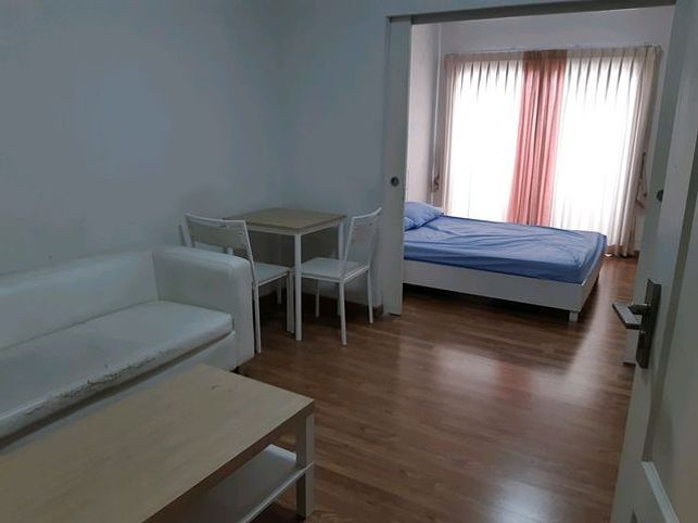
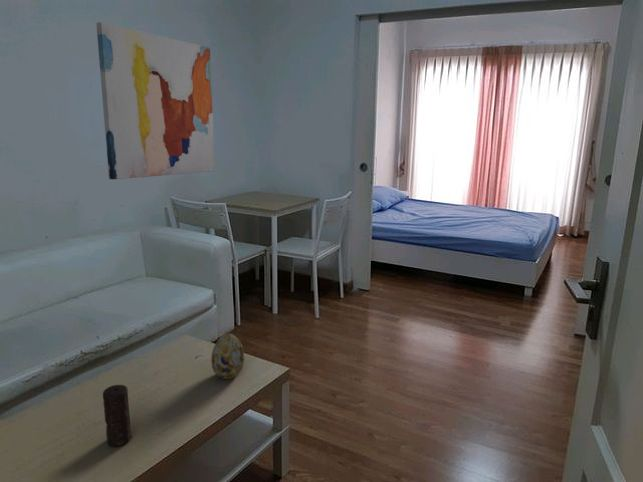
+ decorative egg [210,333,245,380]
+ candle [102,384,132,448]
+ wall art [95,21,216,180]
